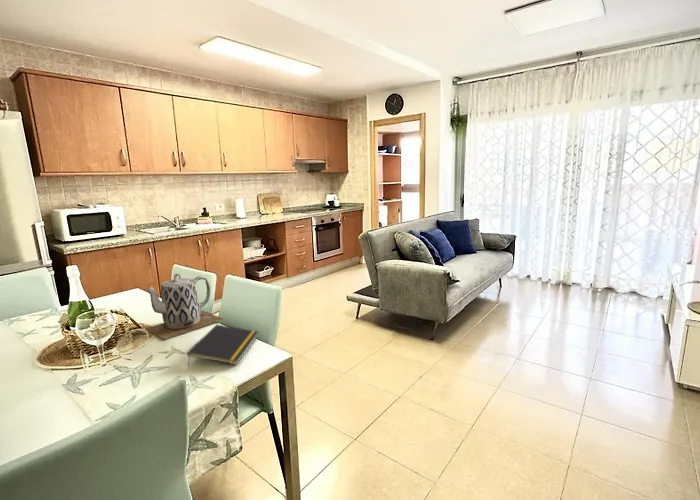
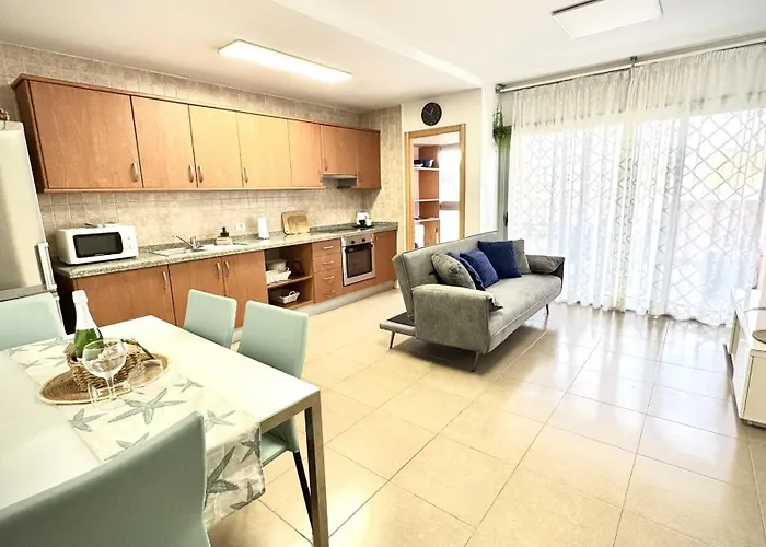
- notepad [186,323,259,367]
- teapot [145,272,224,340]
